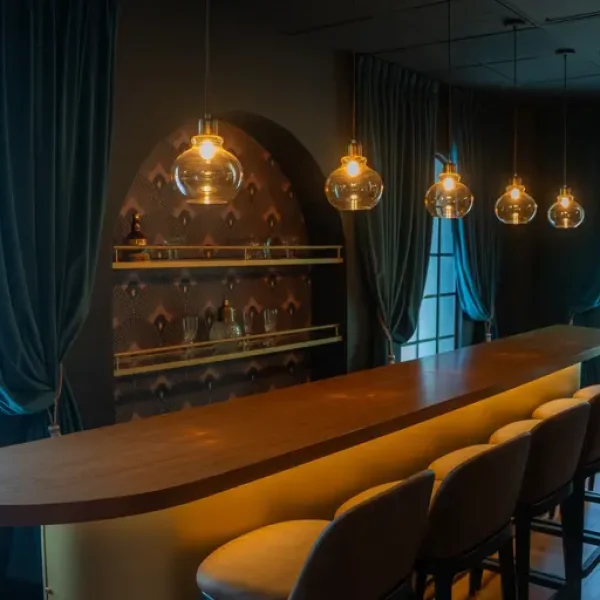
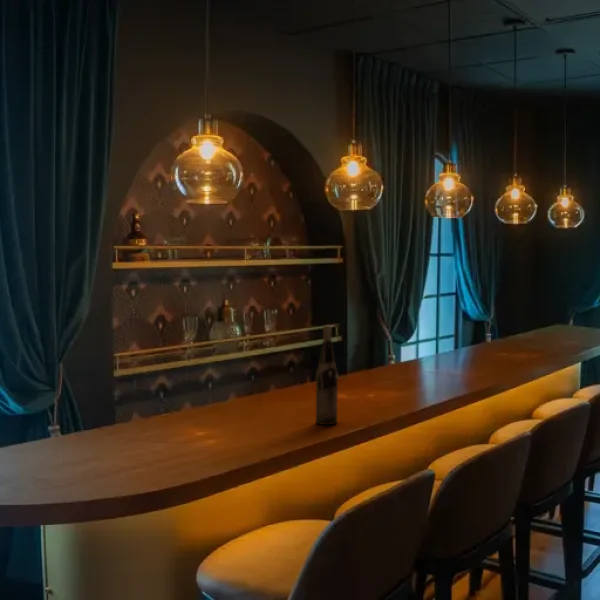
+ wine bottle [315,325,339,426]
